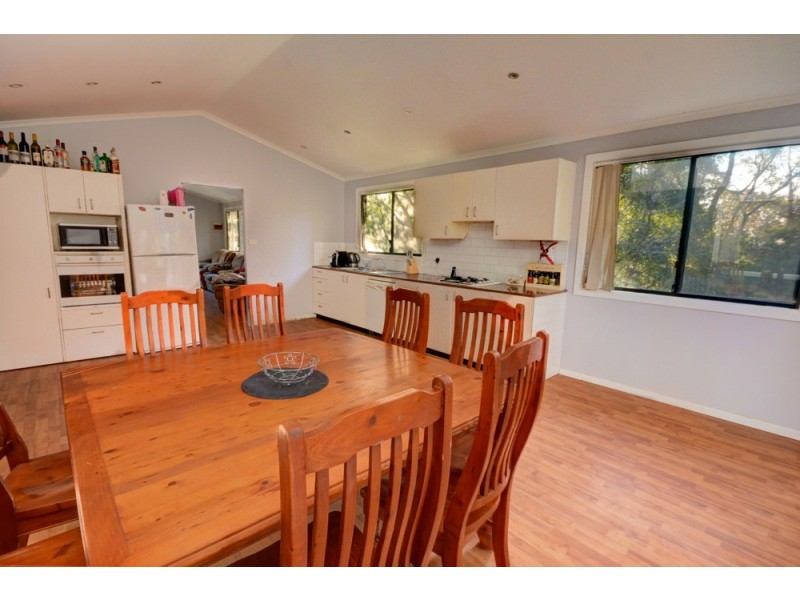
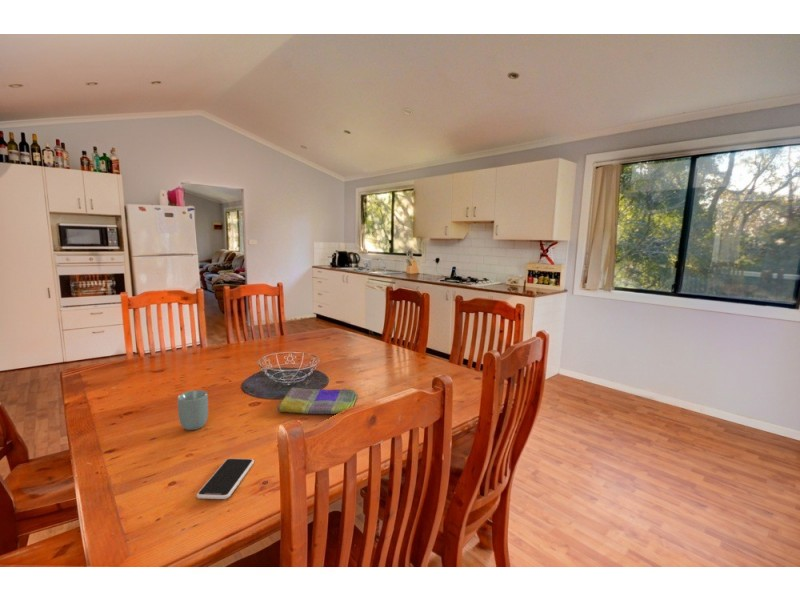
+ cup [177,389,209,431]
+ smartphone [196,457,255,500]
+ dish towel [276,386,359,415]
